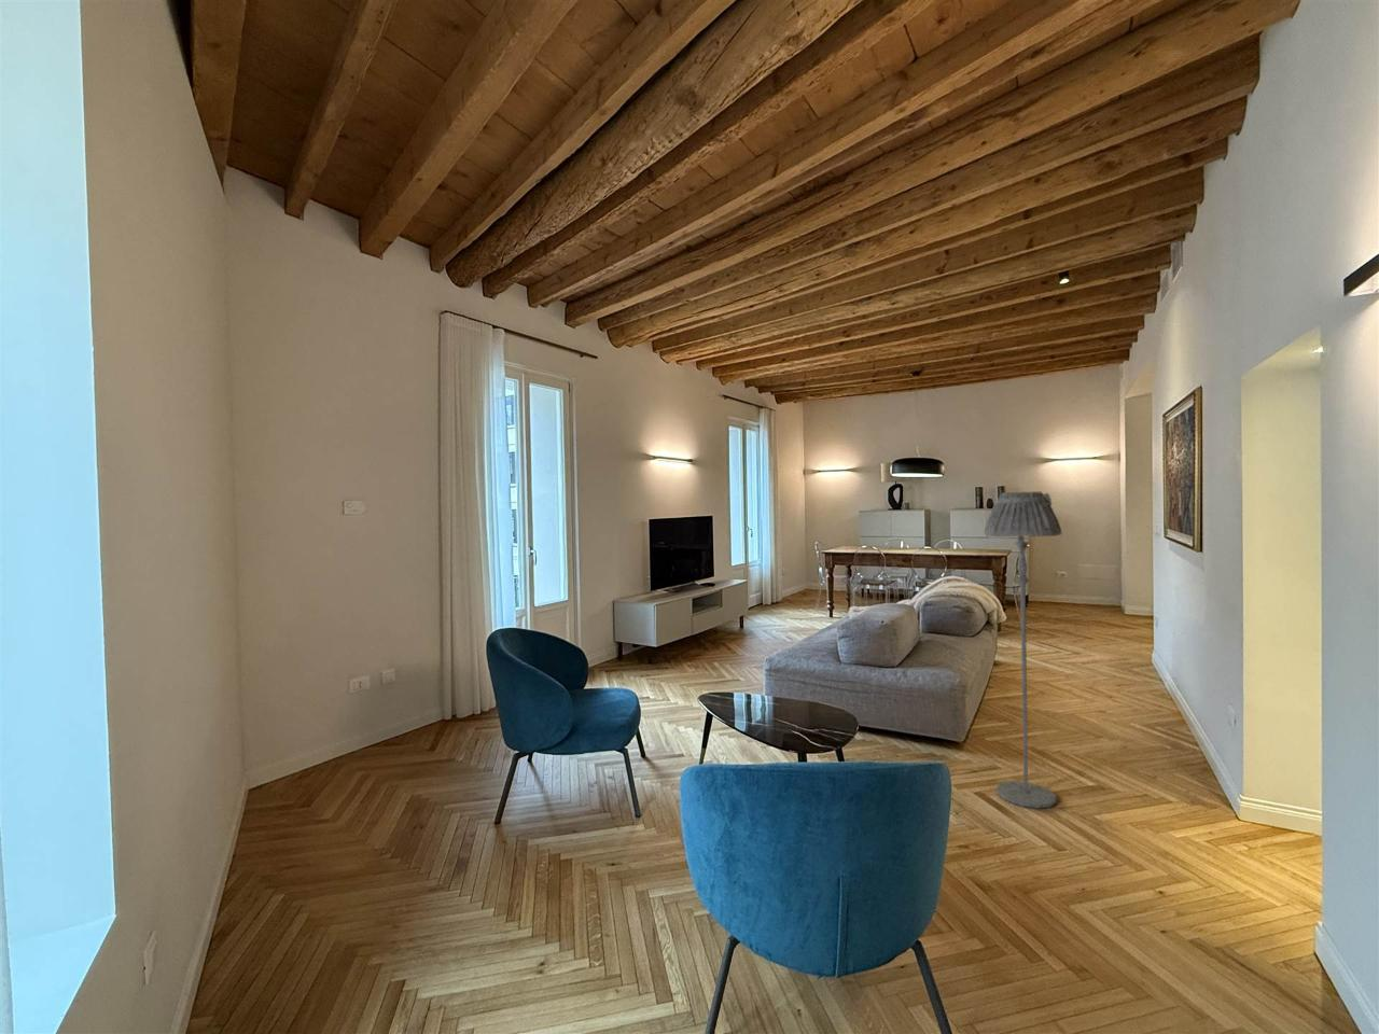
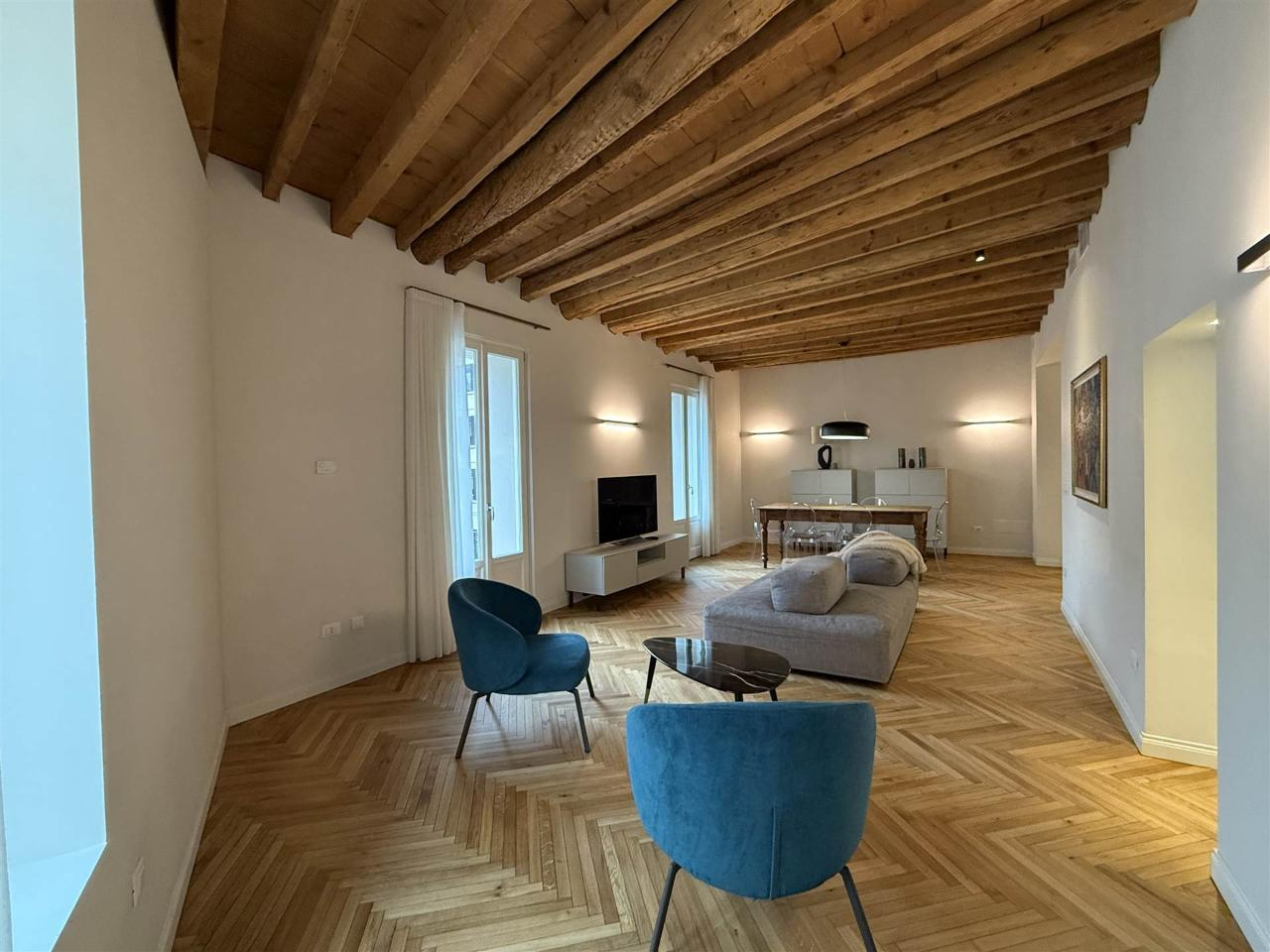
- floor lamp [983,490,1063,809]
